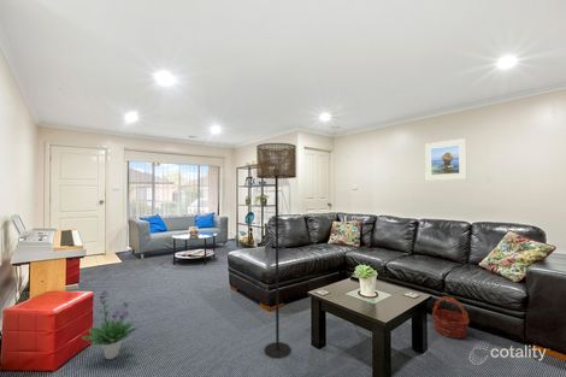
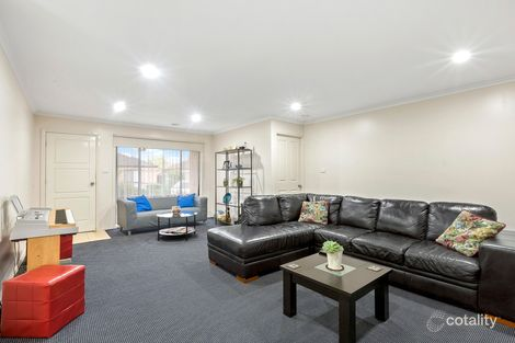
- potted plant [81,288,141,360]
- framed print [424,137,468,182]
- floor lamp [255,142,297,359]
- basket [431,296,471,338]
